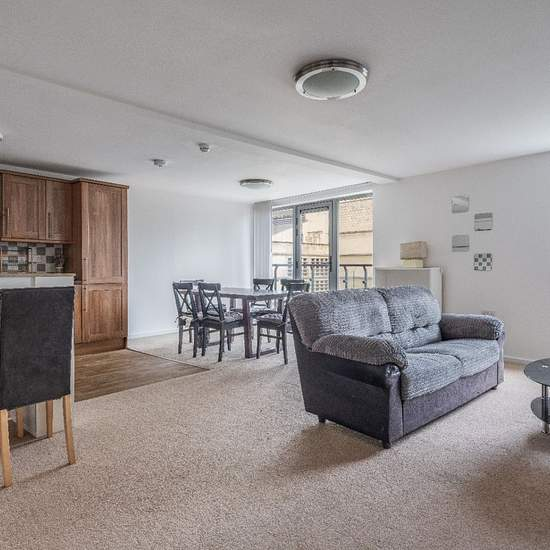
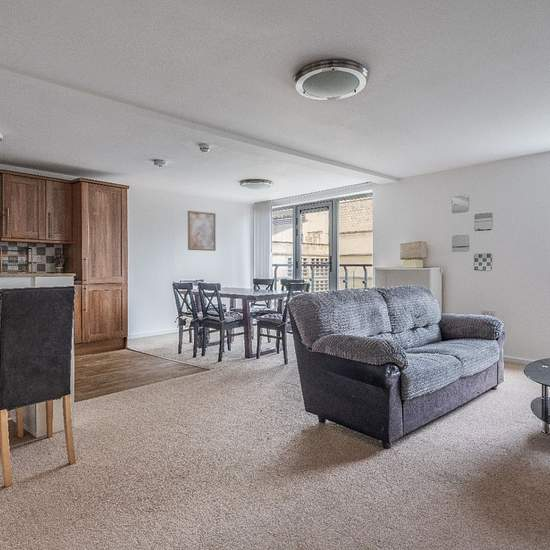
+ wall art [187,210,217,252]
